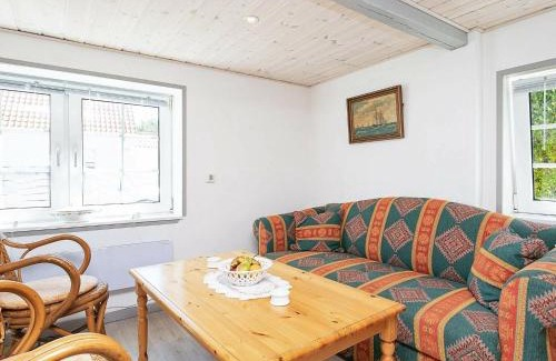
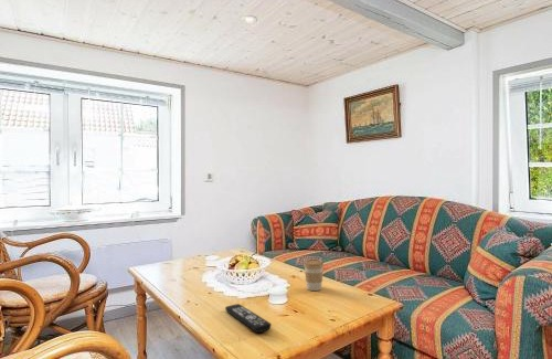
+ remote control [224,303,273,334]
+ coffee cup [302,257,325,292]
